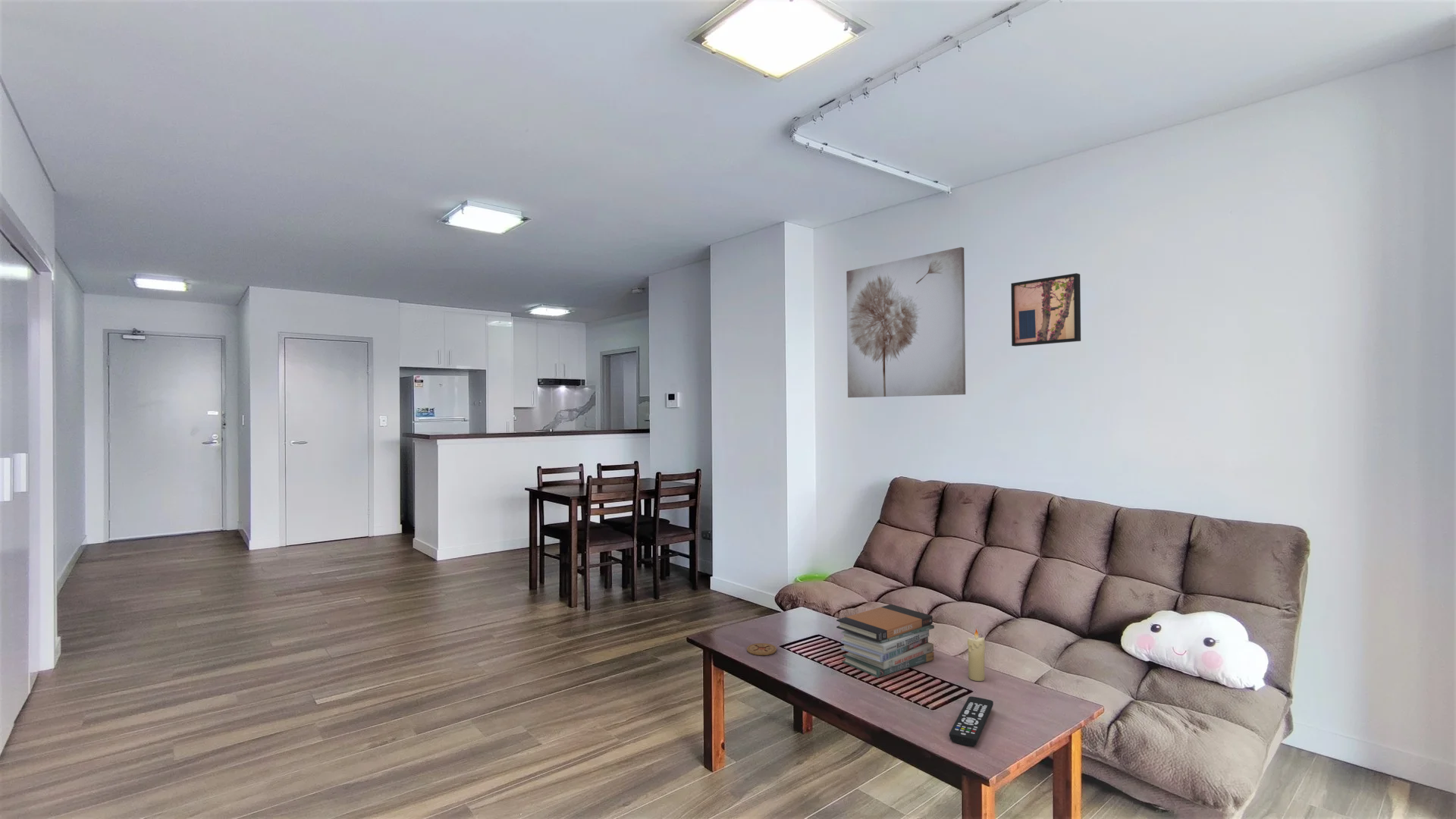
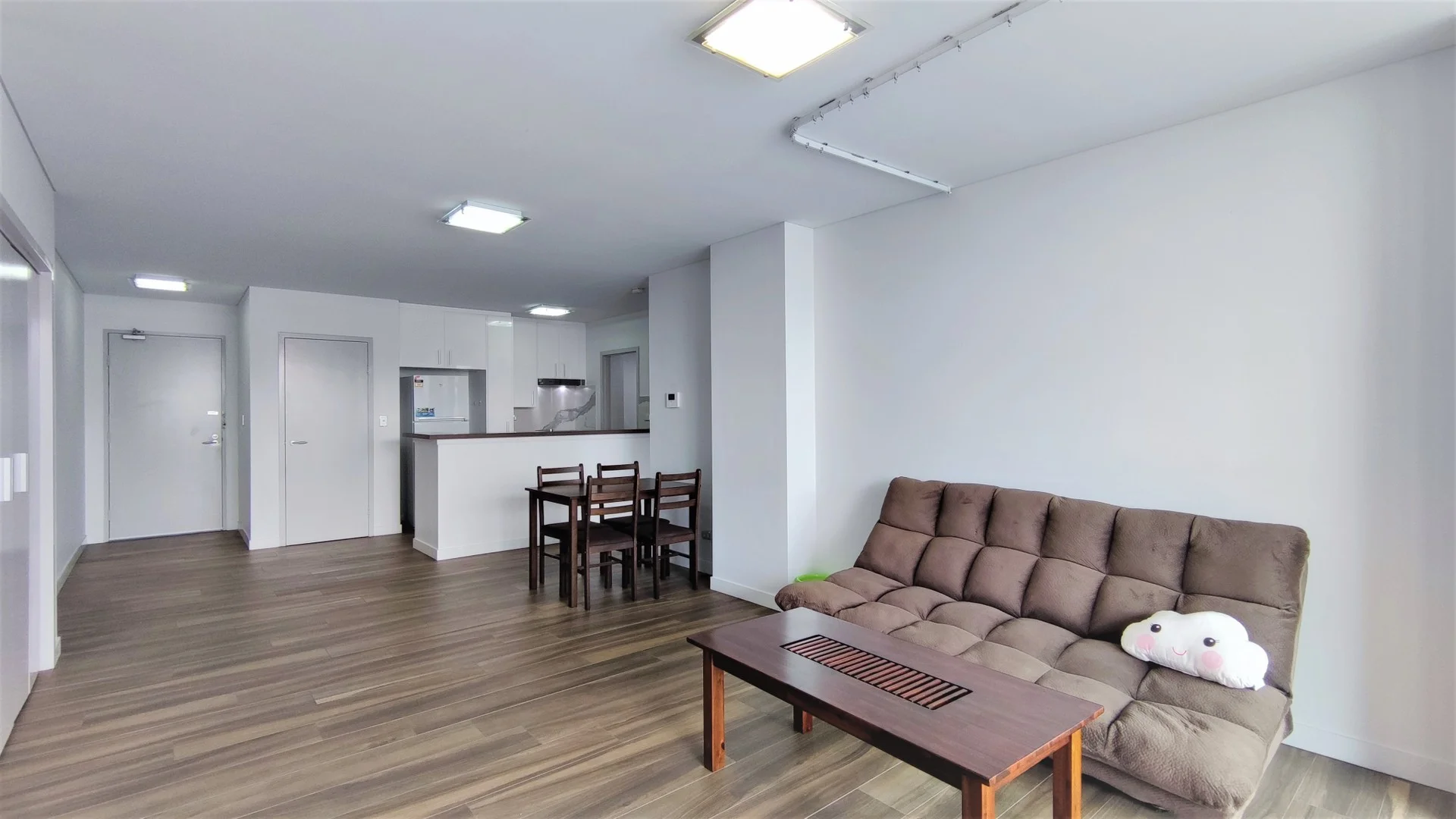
- wall art [846,246,966,398]
- book stack [836,604,935,679]
- remote control [949,695,994,747]
- wall art [1010,272,1081,347]
- candle [967,628,986,682]
- coaster [746,642,777,656]
